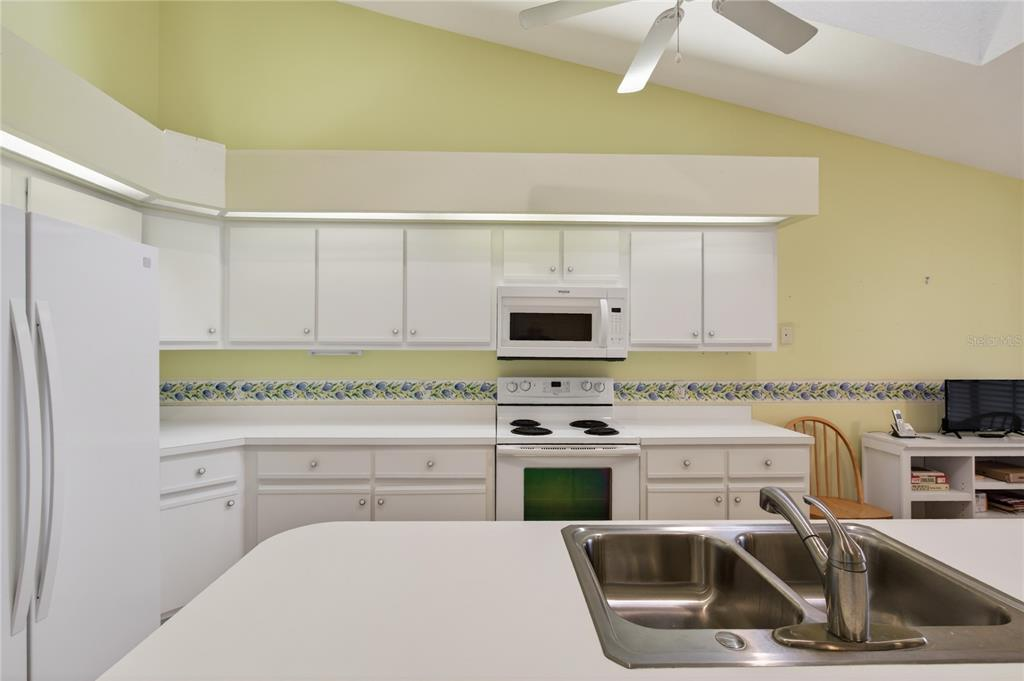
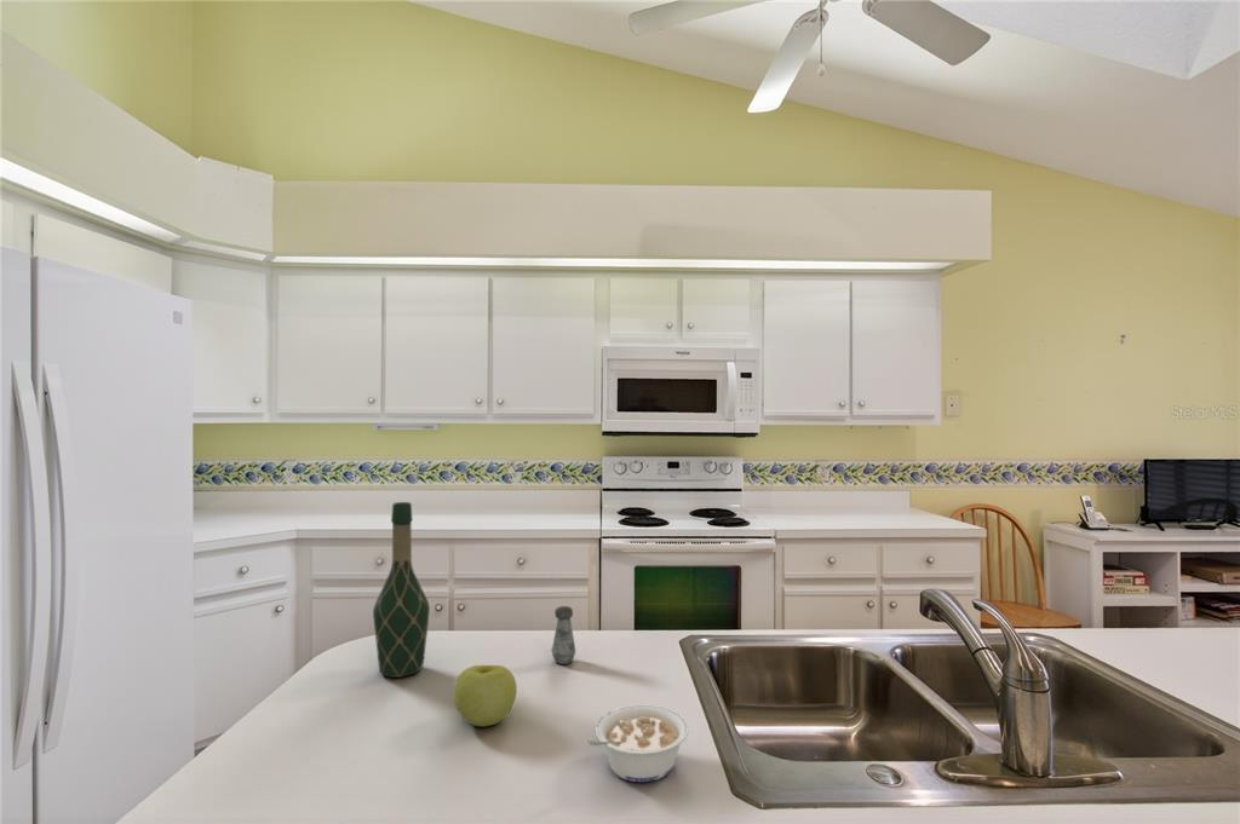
+ salt shaker [551,605,576,665]
+ wine bottle [372,501,431,679]
+ legume [585,704,690,783]
+ apple [453,664,518,727]
